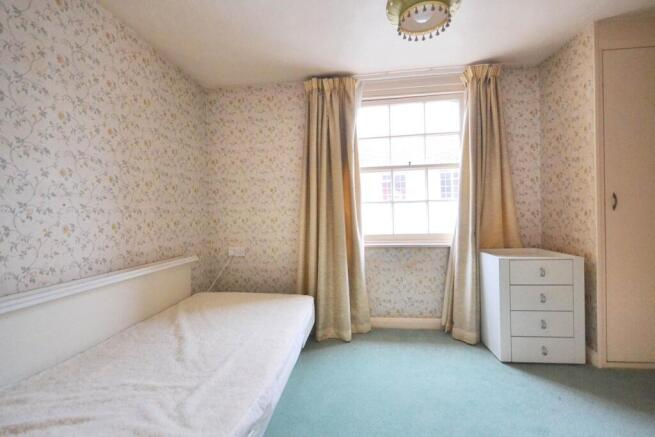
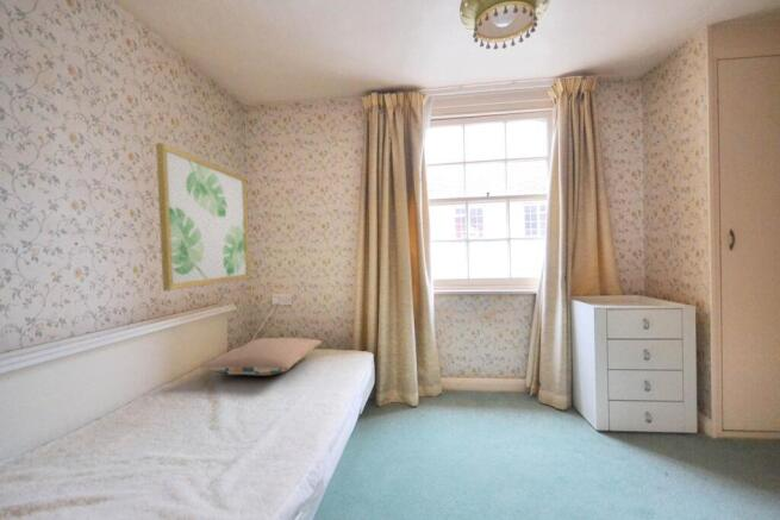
+ wall art [155,142,251,292]
+ pillow [199,337,323,376]
